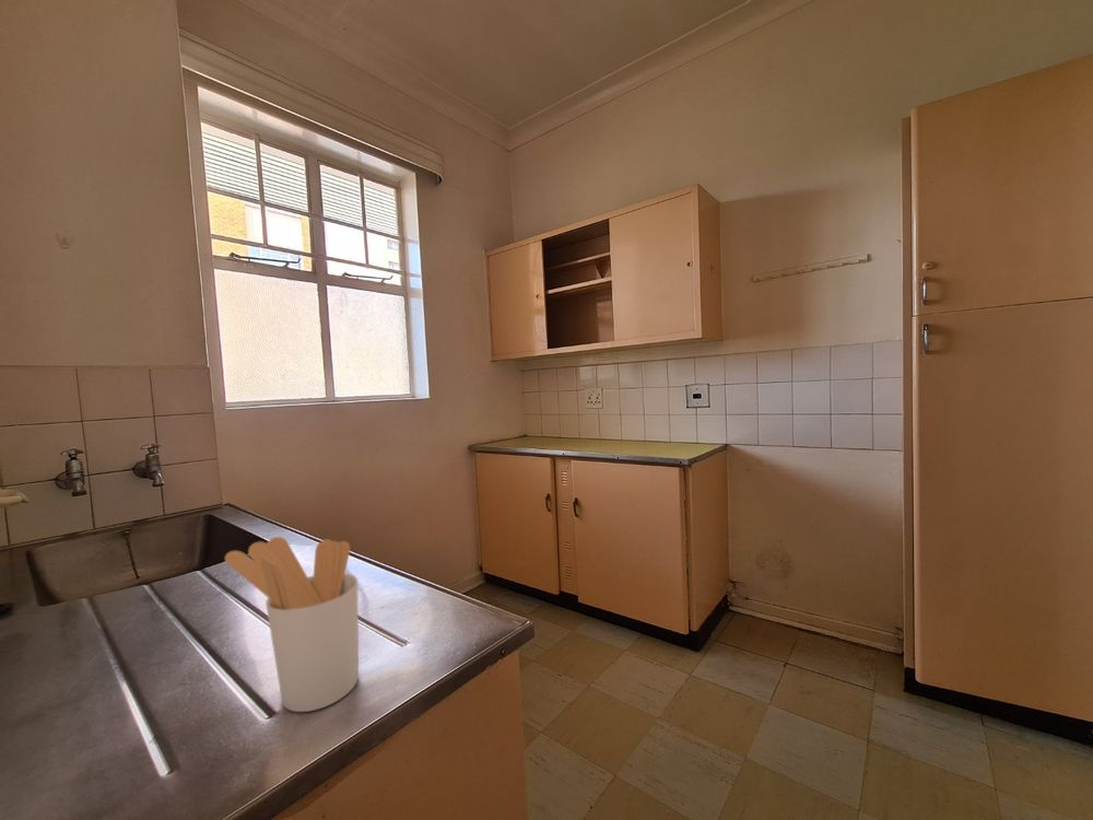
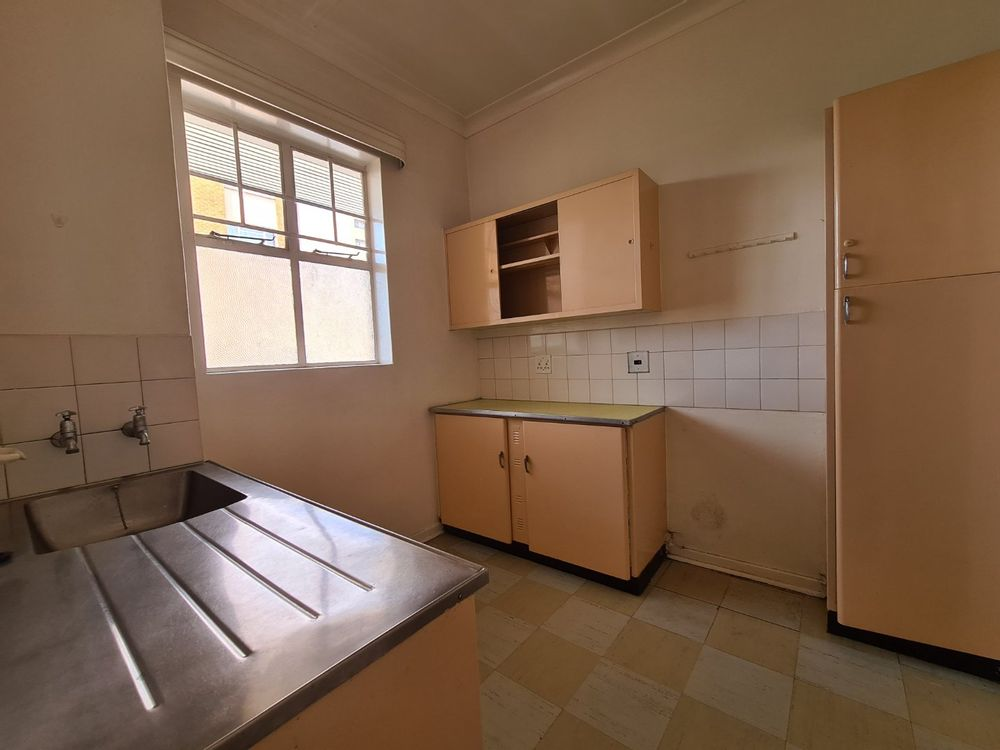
- utensil holder [224,536,360,713]
